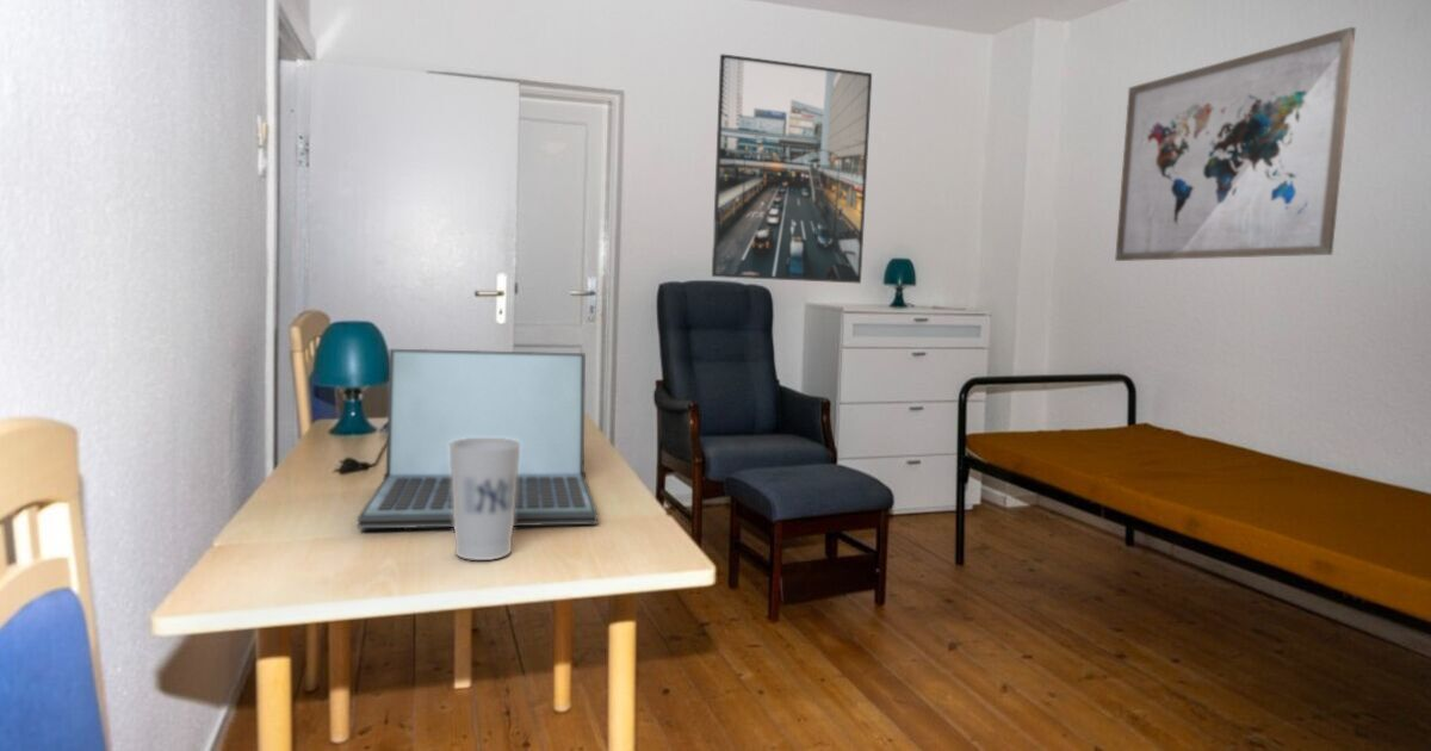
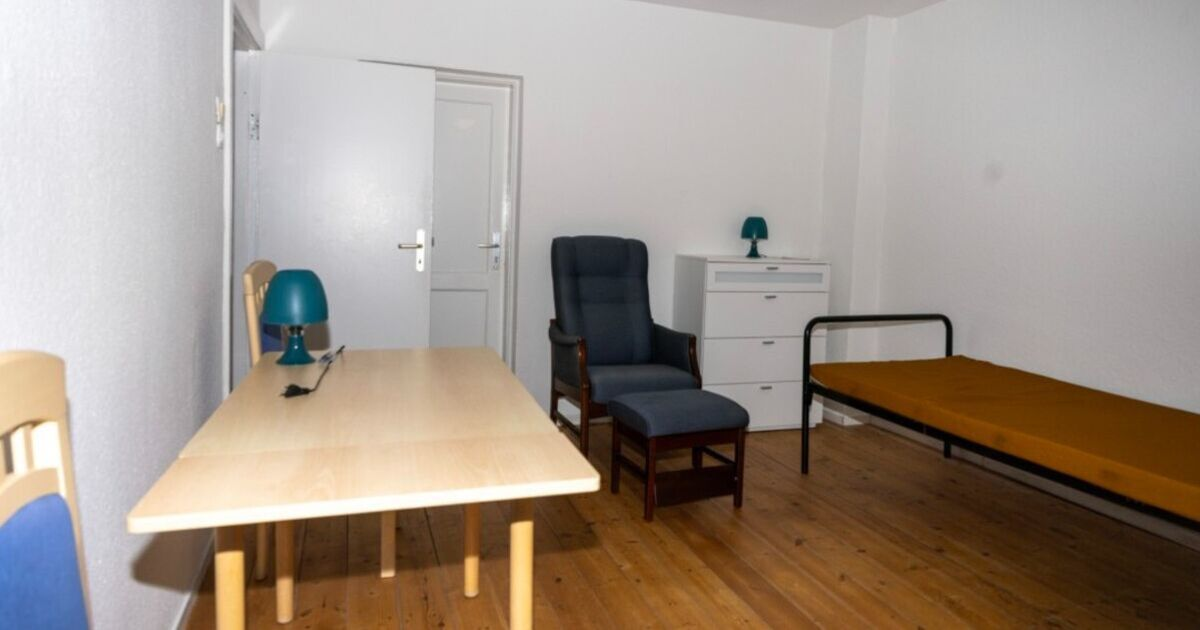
- wall art [1114,26,1357,262]
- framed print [711,52,873,285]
- laptop [357,348,599,529]
- cup [450,439,520,561]
